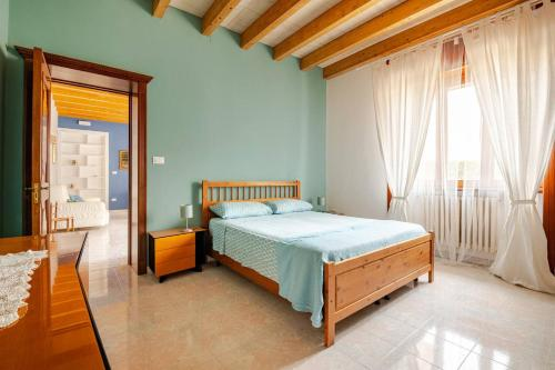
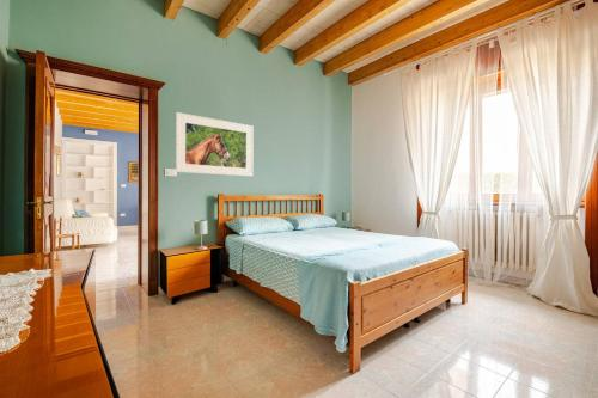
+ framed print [175,111,255,178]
